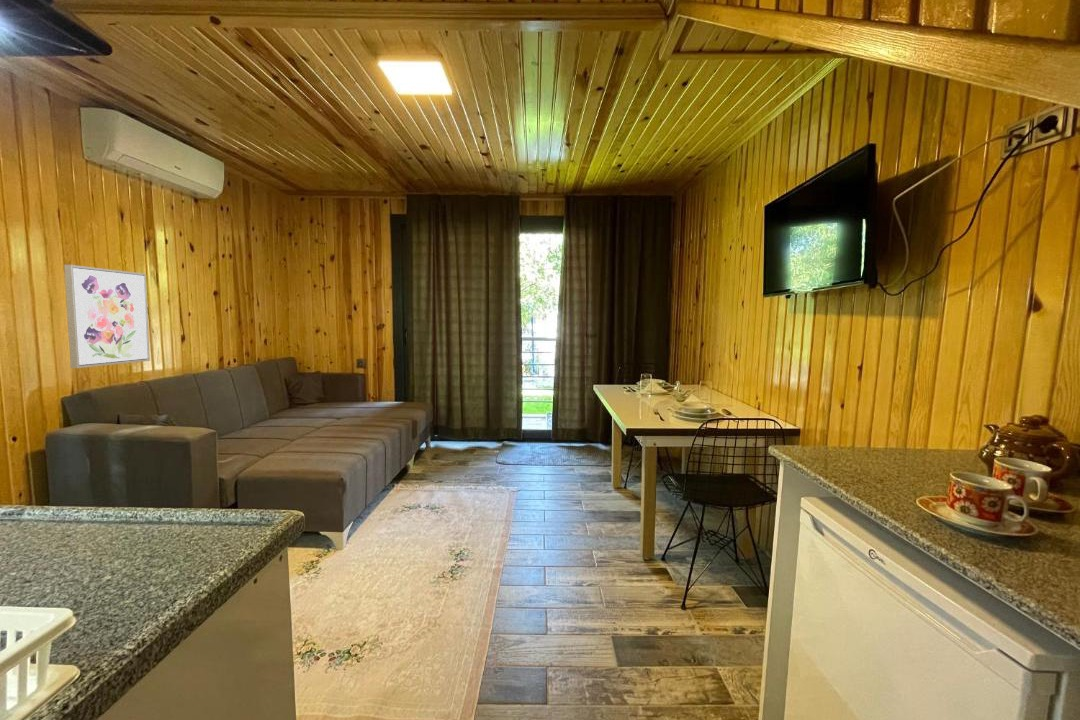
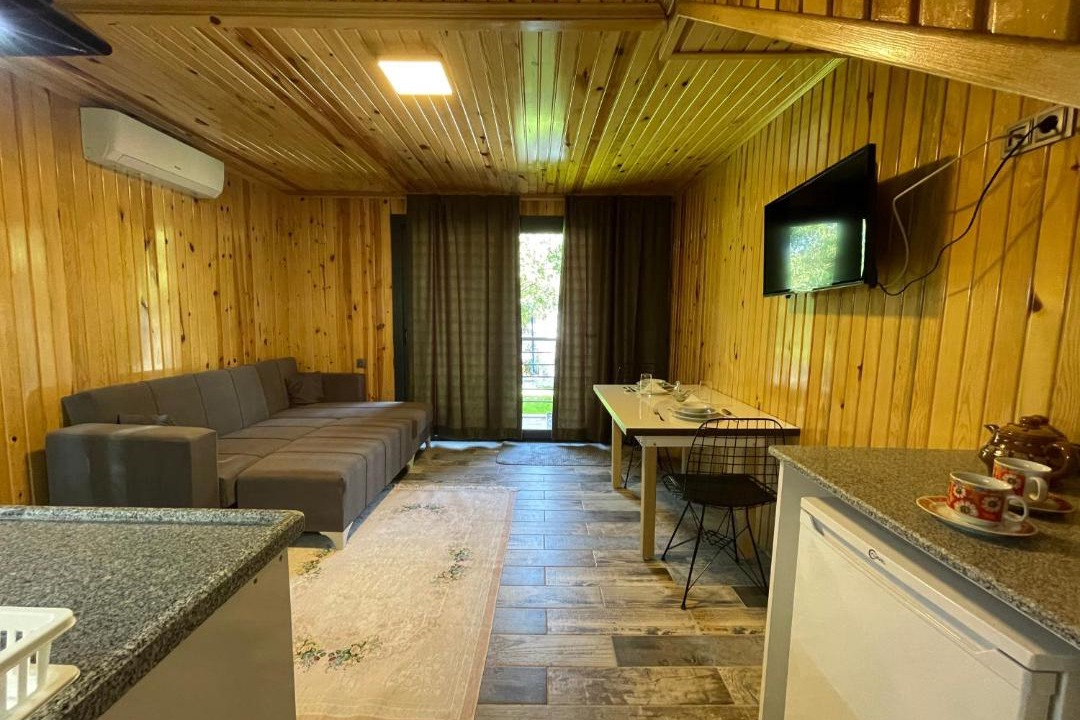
- wall art [63,264,151,369]
